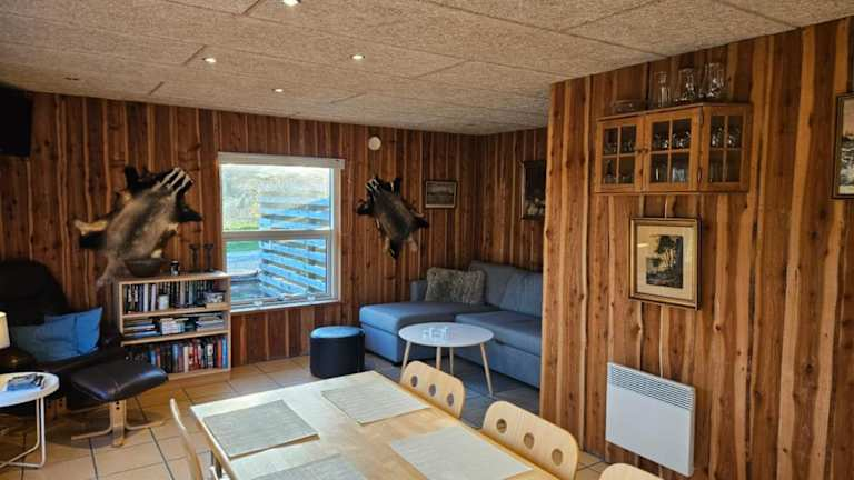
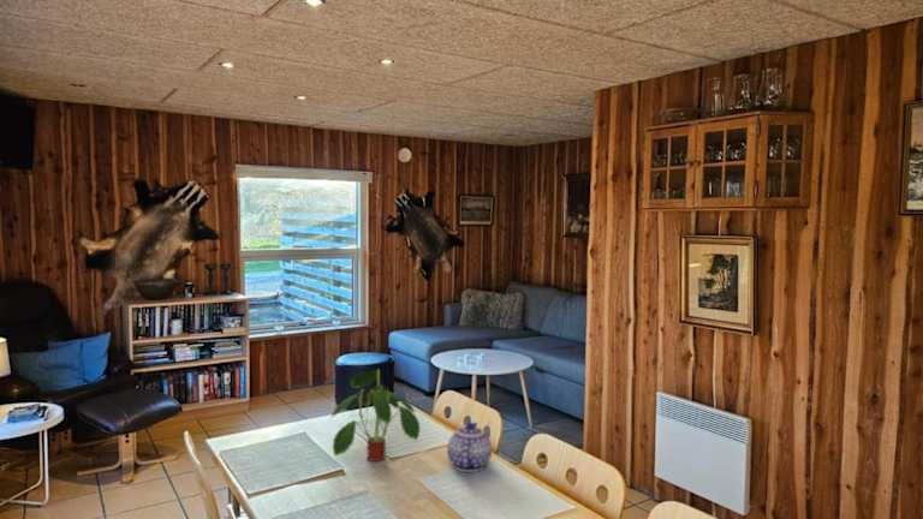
+ plant [331,369,422,463]
+ teapot [446,422,493,473]
